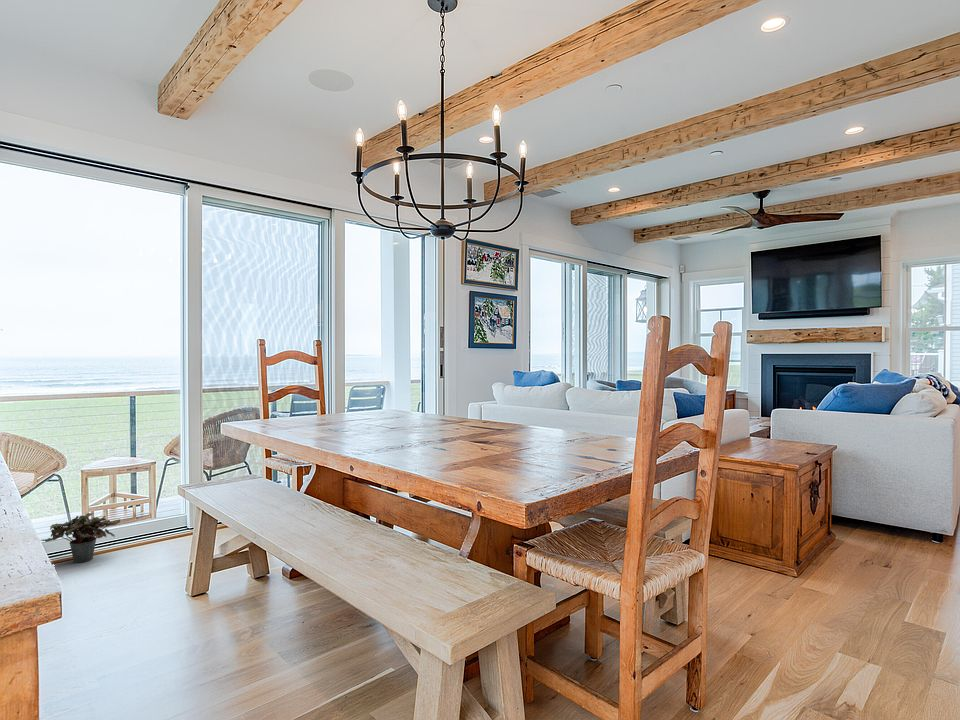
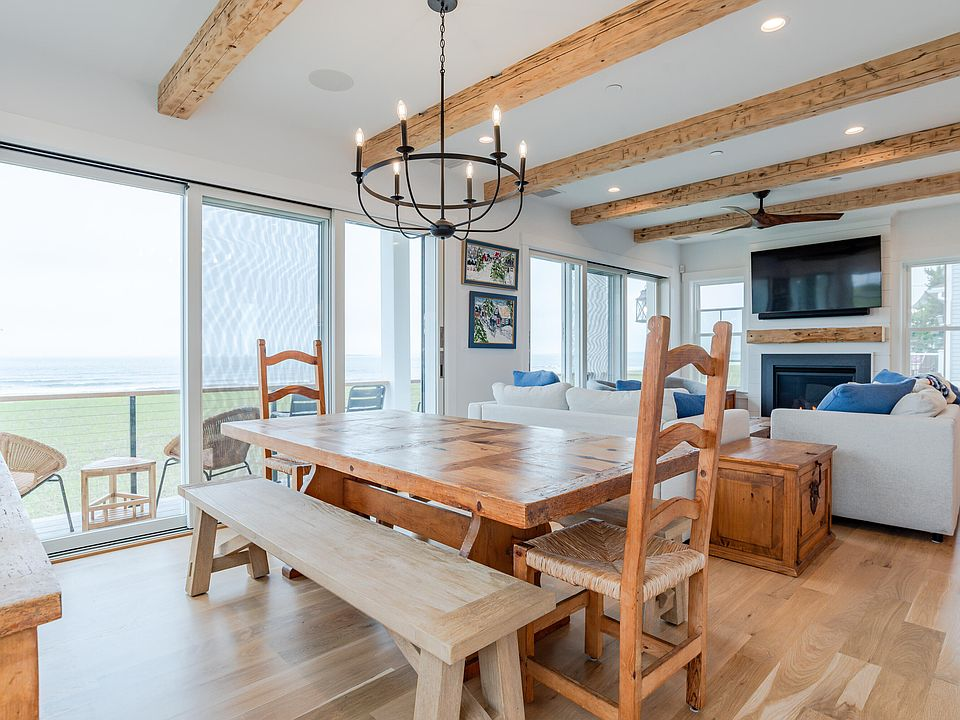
- potted plant [41,512,121,564]
